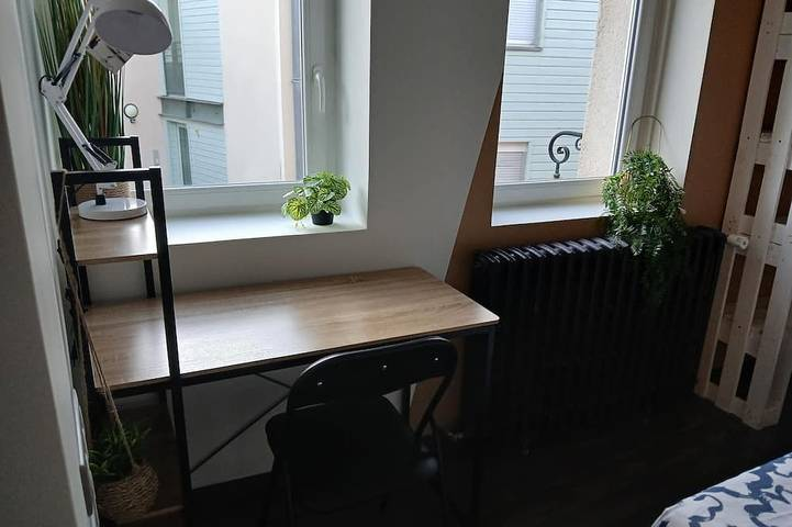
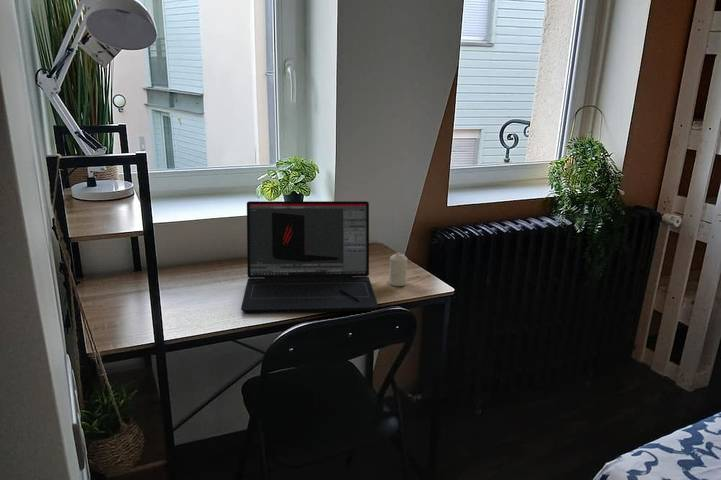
+ candle [388,251,408,287]
+ laptop [240,200,379,314]
